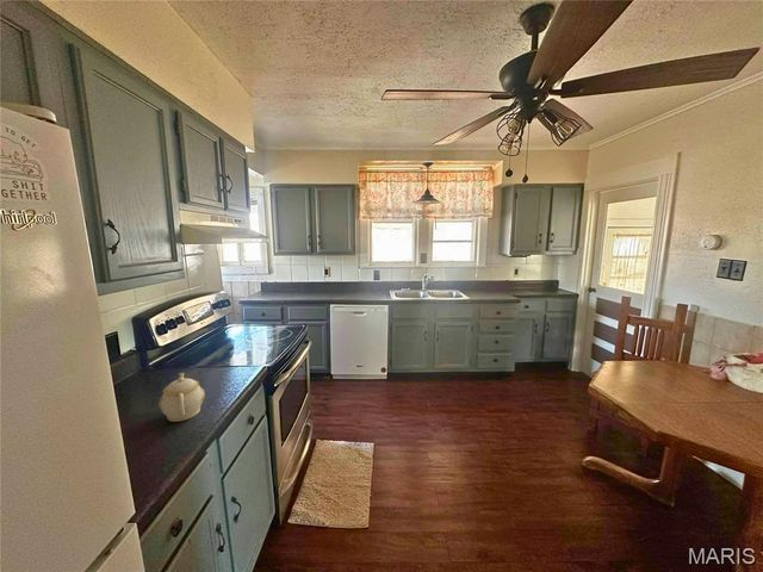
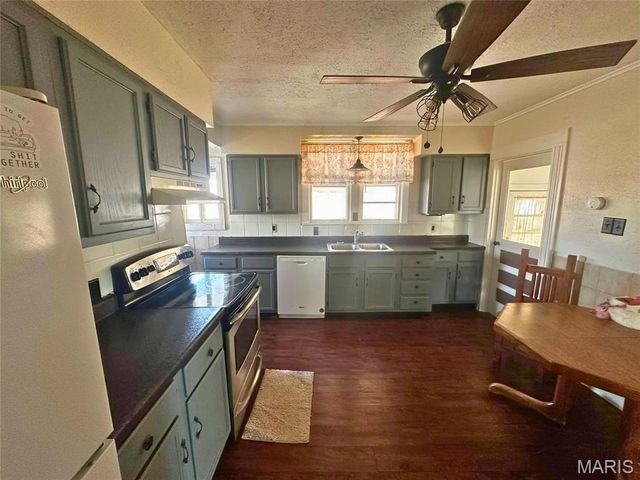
- teapot [157,372,206,423]
